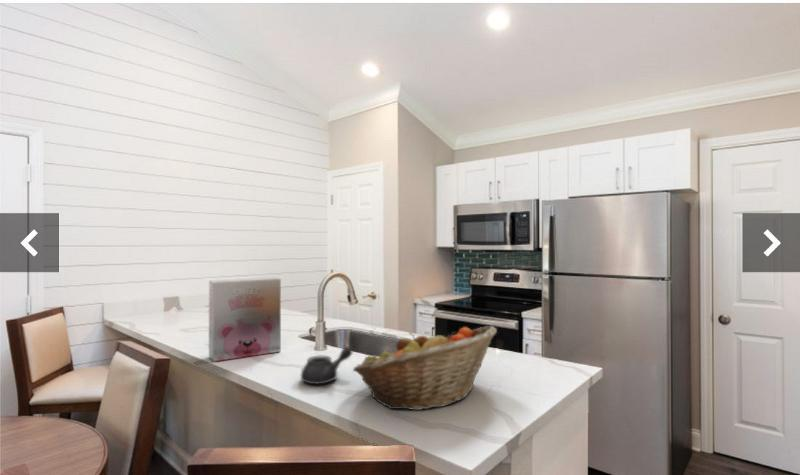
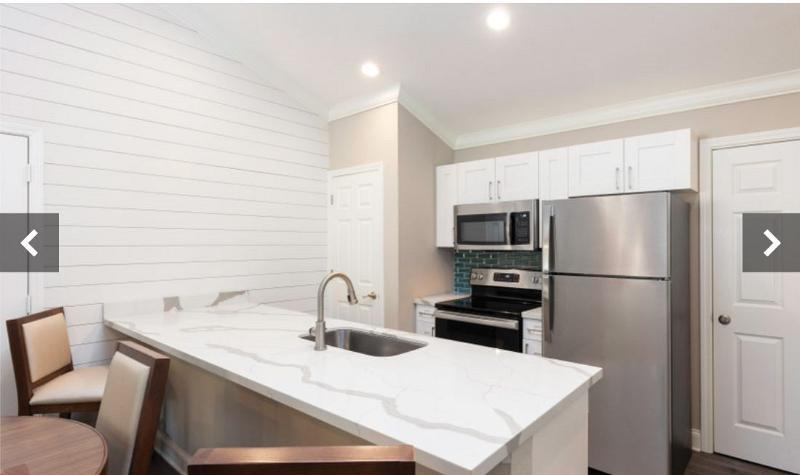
- teapot [300,346,353,385]
- cereal box [208,276,282,362]
- fruit basket [352,325,498,411]
